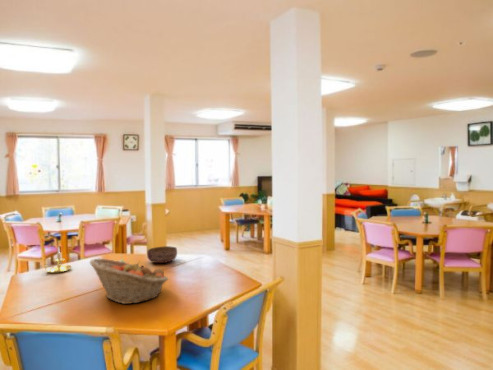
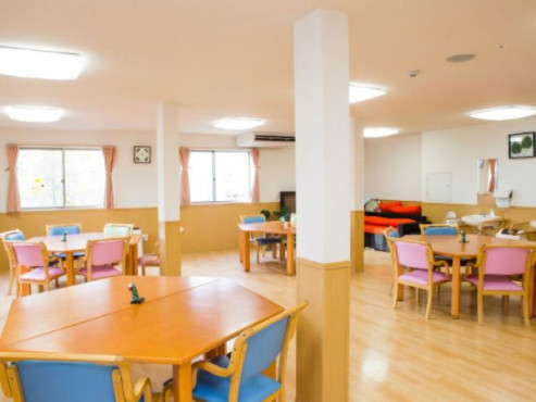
- bowl [146,245,178,264]
- fruit basket [89,258,169,305]
- candle holder [42,245,73,274]
